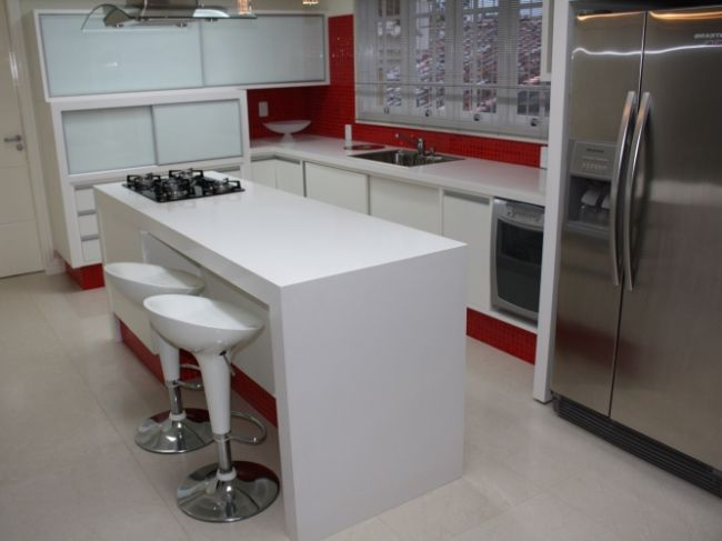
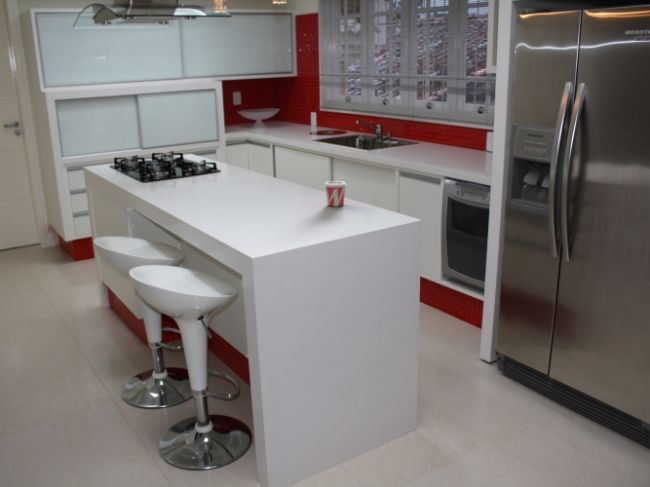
+ cup [323,180,348,207]
